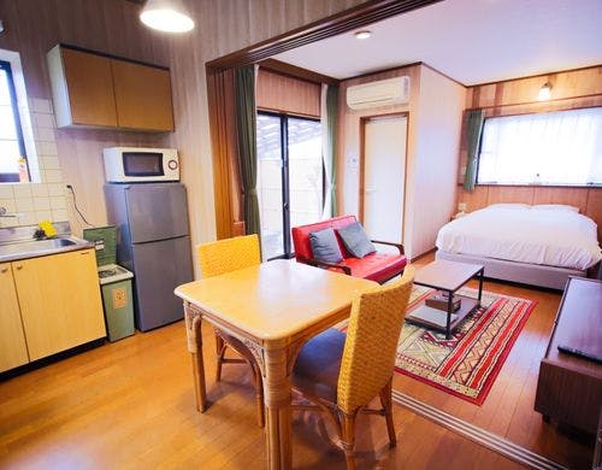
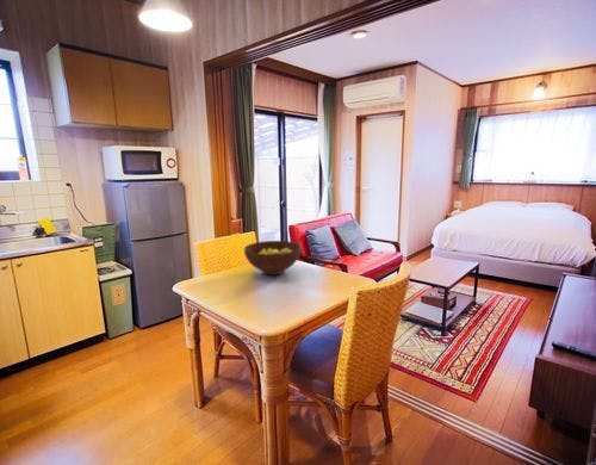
+ fruit bowl [243,240,303,277]
